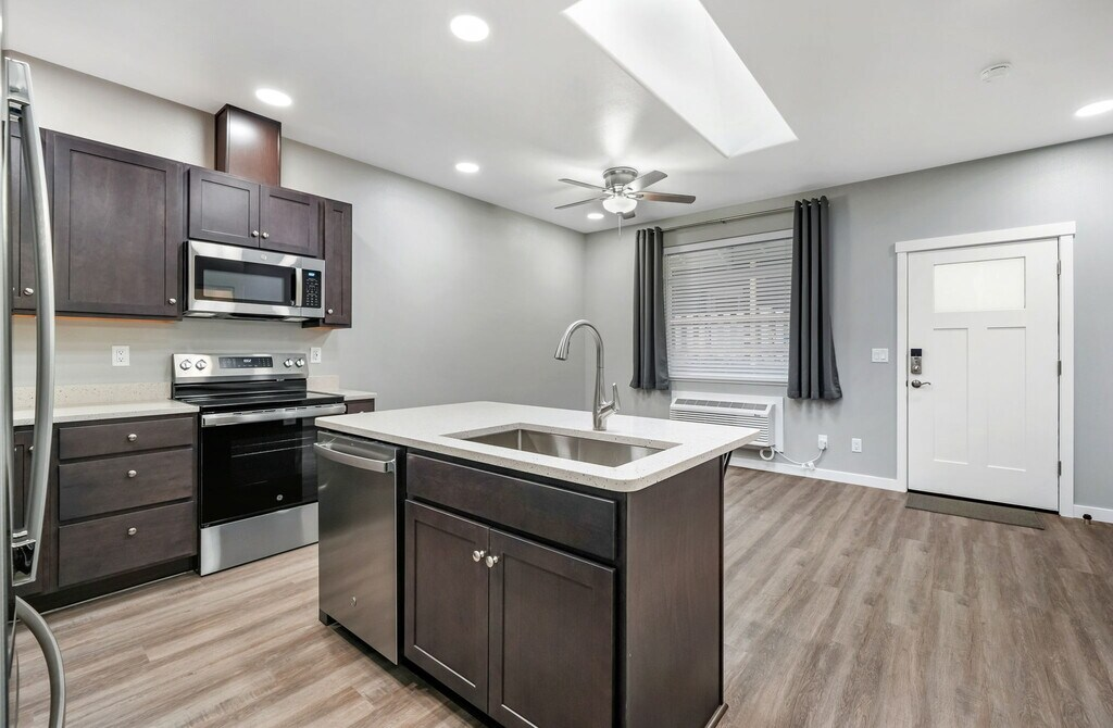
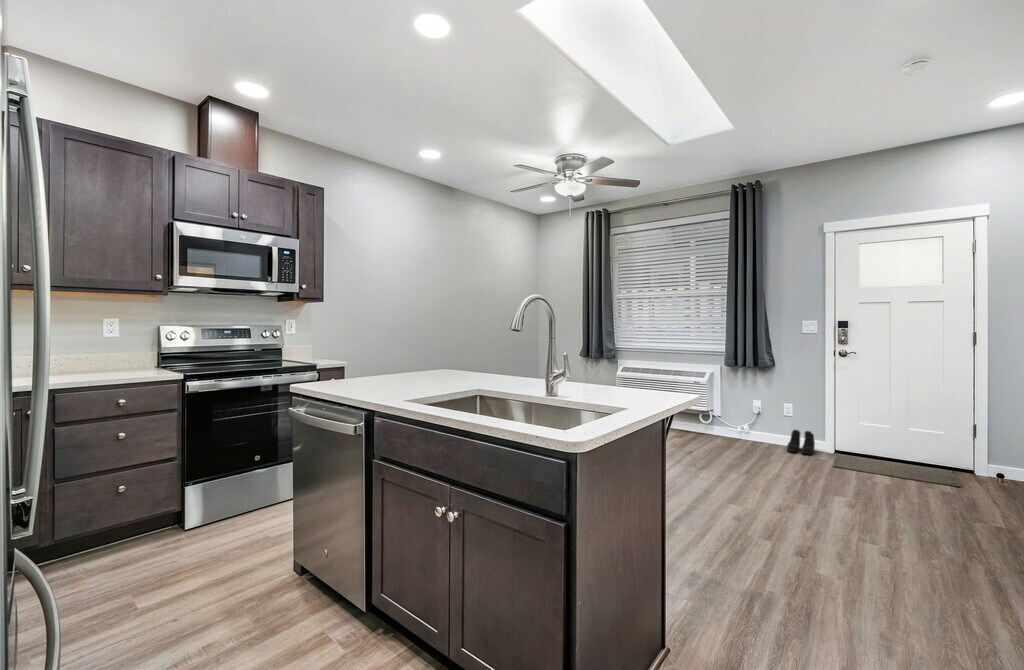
+ boots [786,429,816,456]
